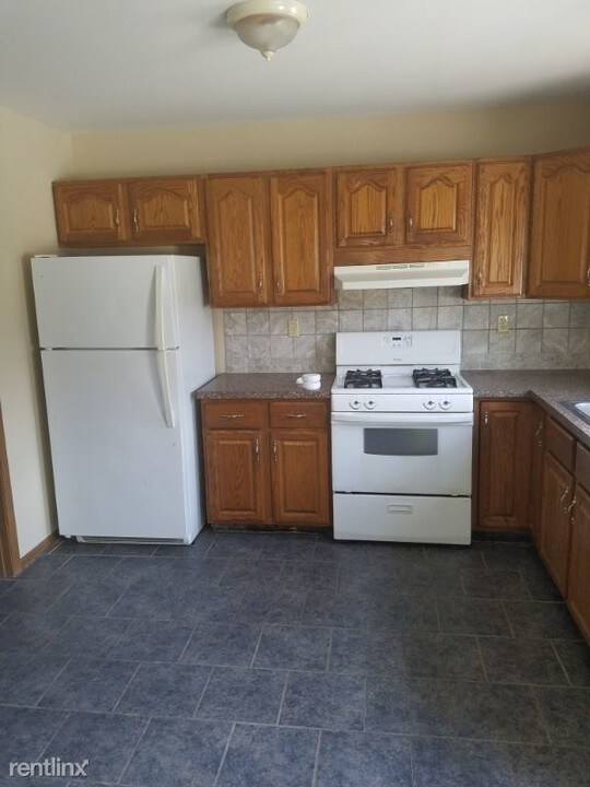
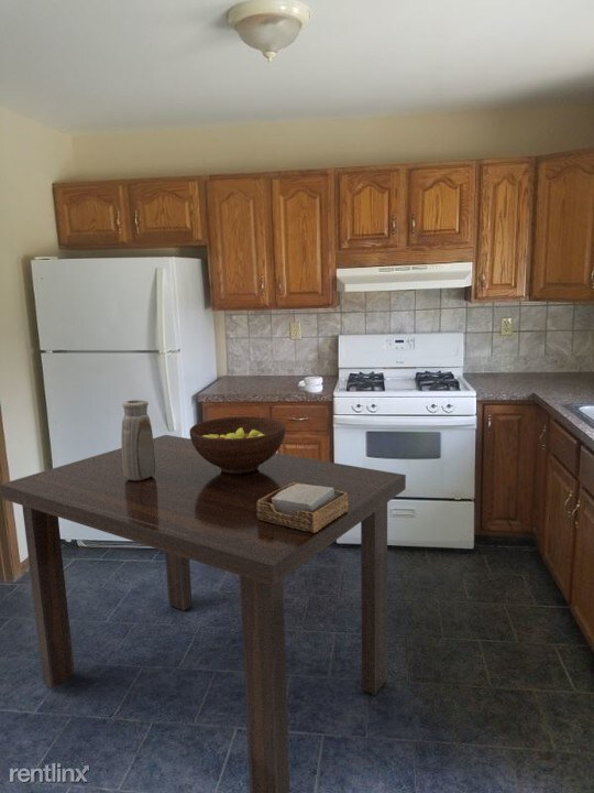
+ napkin holder [256,482,348,533]
+ fruit bowl [188,415,287,474]
+ vase [120,399,155,480]
+ dining table [0,434,407,793]
